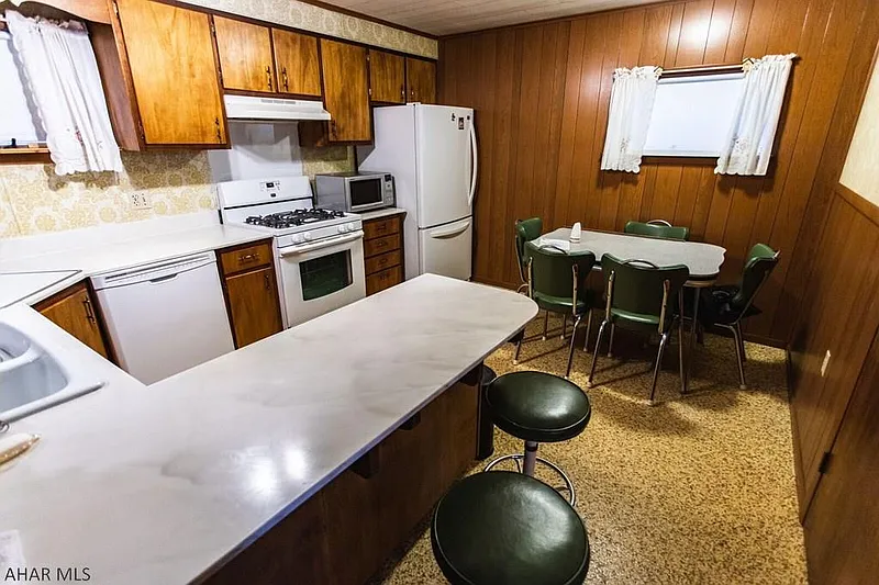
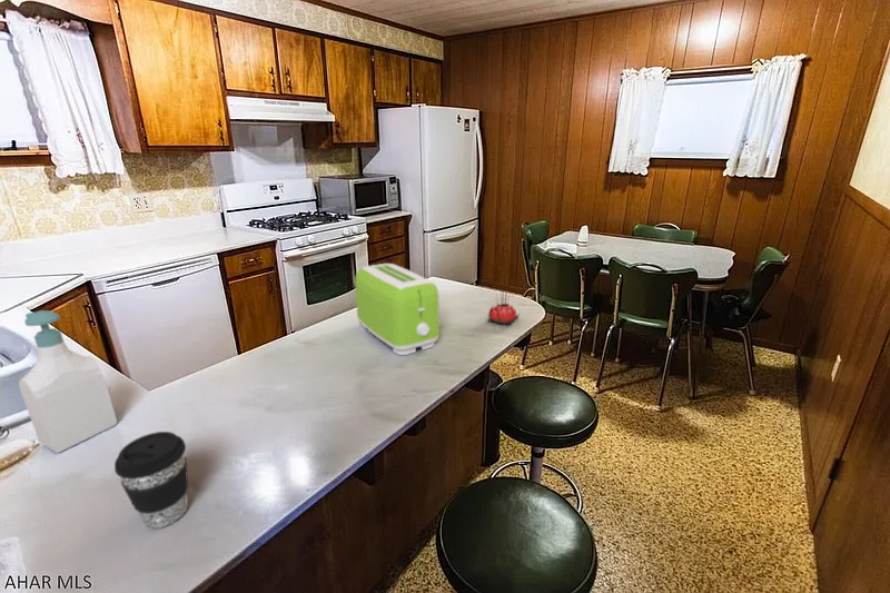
+ toaster [354,263,441,356]
+ flower [486,279,523,325]
+ coffee cup [113,431,189,530]
+ soap bottle [18,309,118,454]
